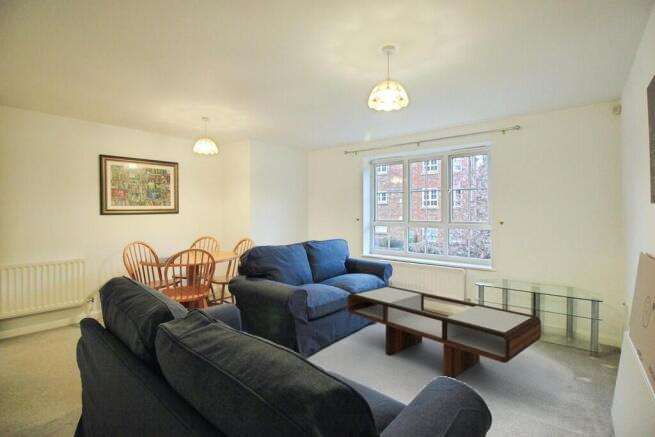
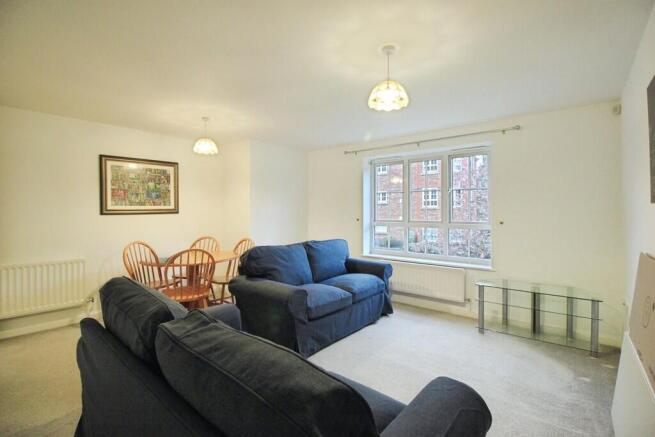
- coffee table [346,285,542,379]
